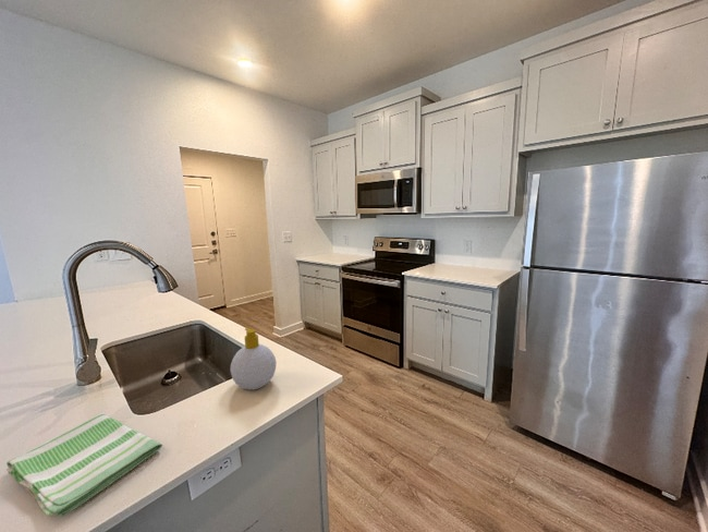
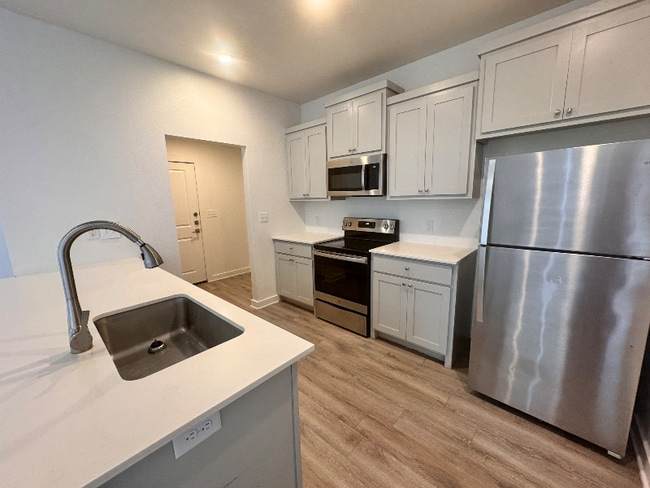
- soap bottle [230,327,278,391]
- dish towel [5,412,163,518]
